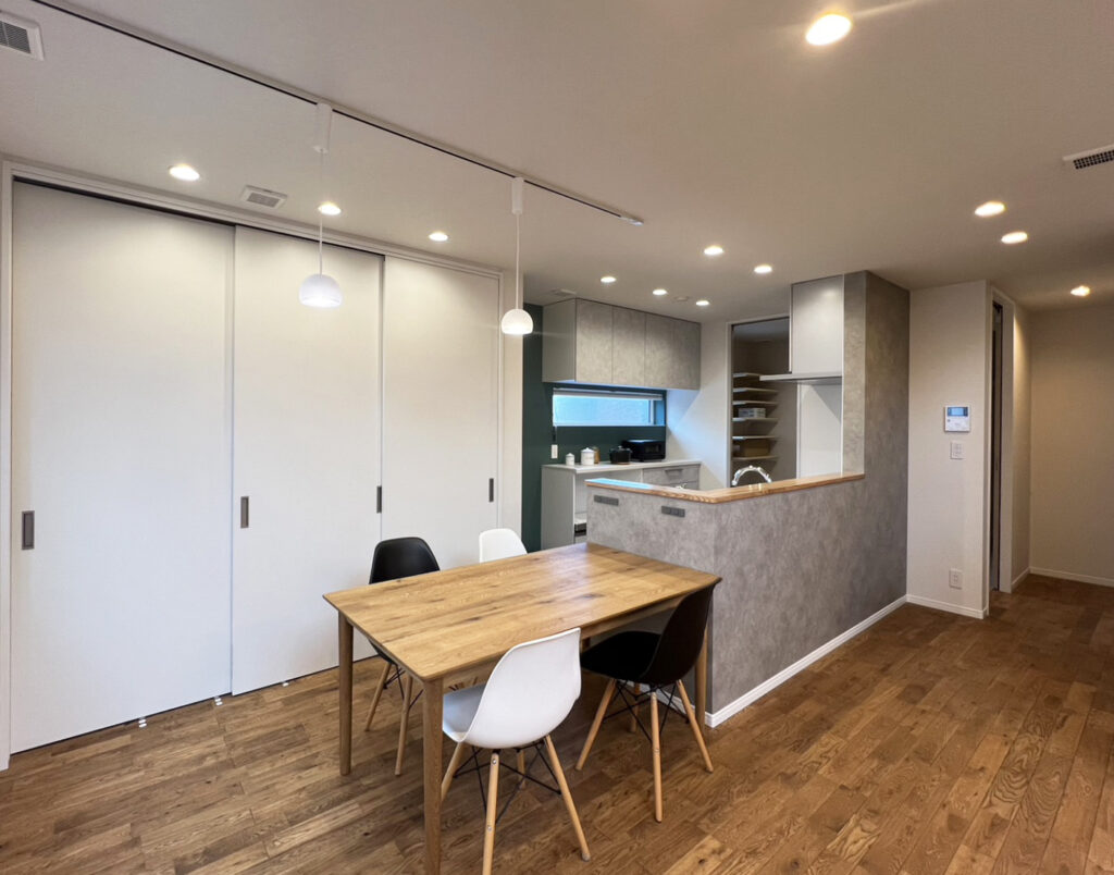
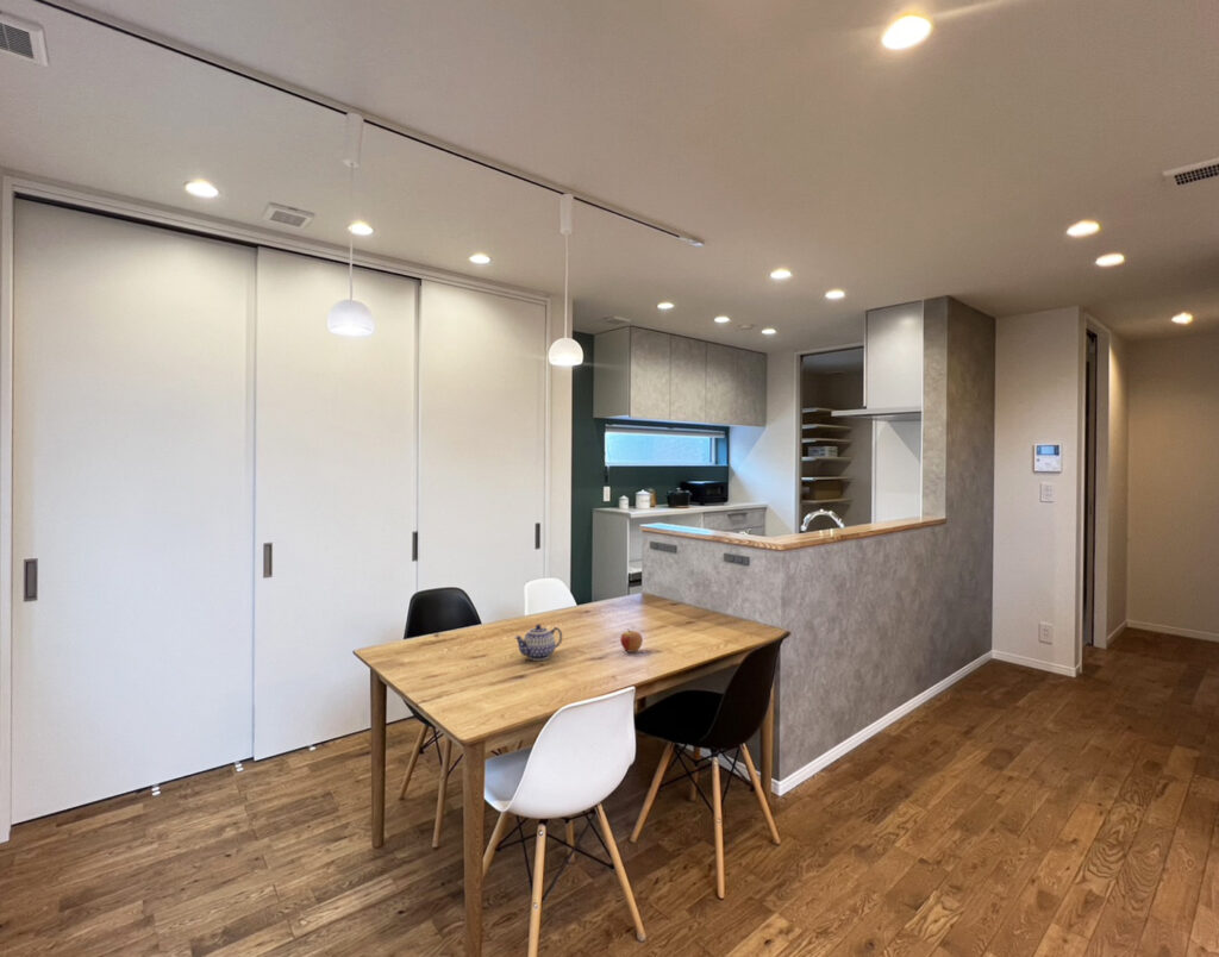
+ fruit [619,627,644,653]
+ teapot [513,624,563,662]
